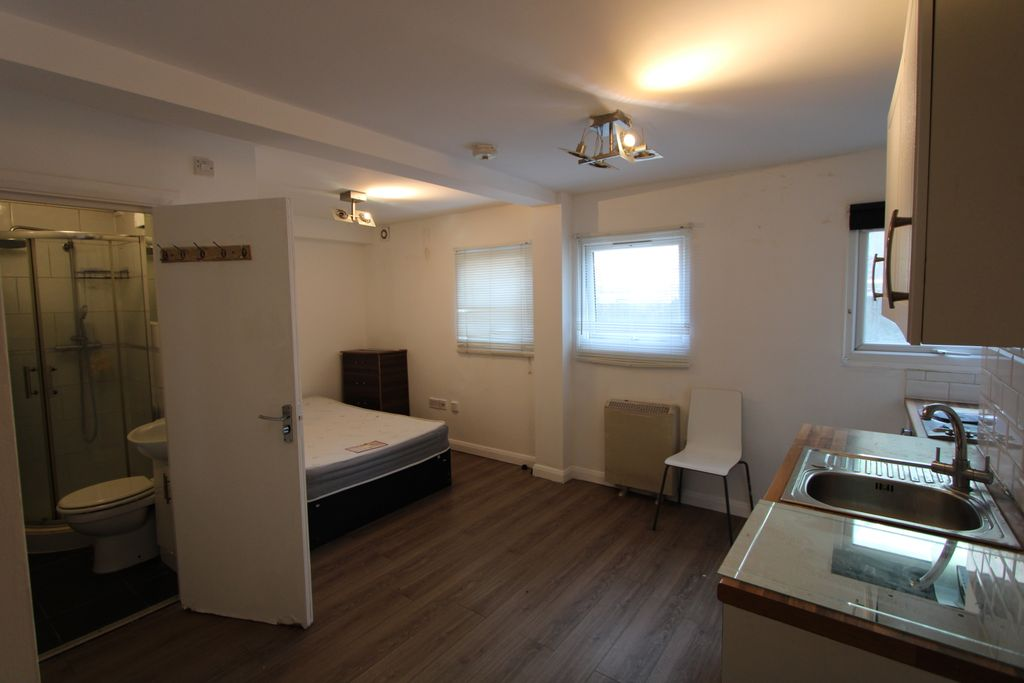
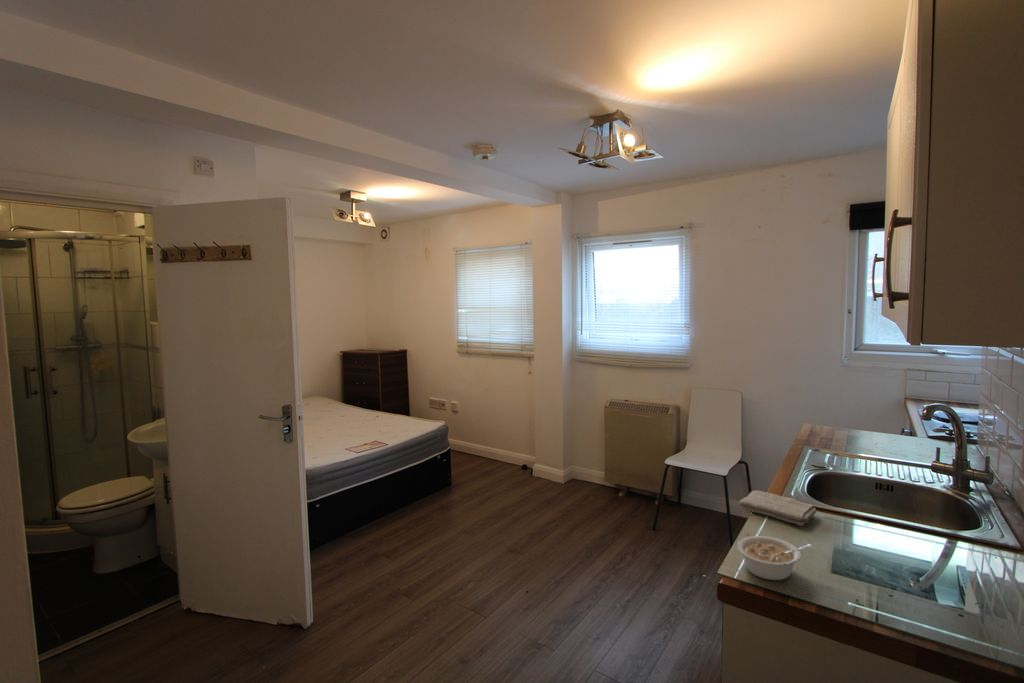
+ washcloth [737,489,817,527]
+ legume [736,535,813,581]
